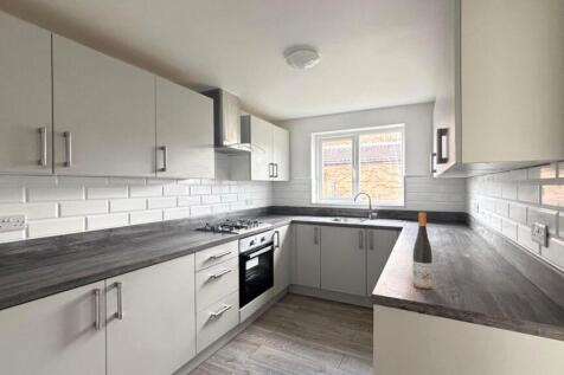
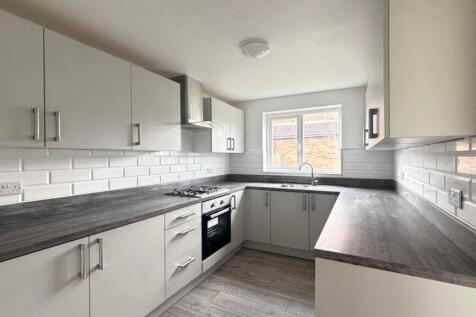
- wine bottle [412,212,434,291]
